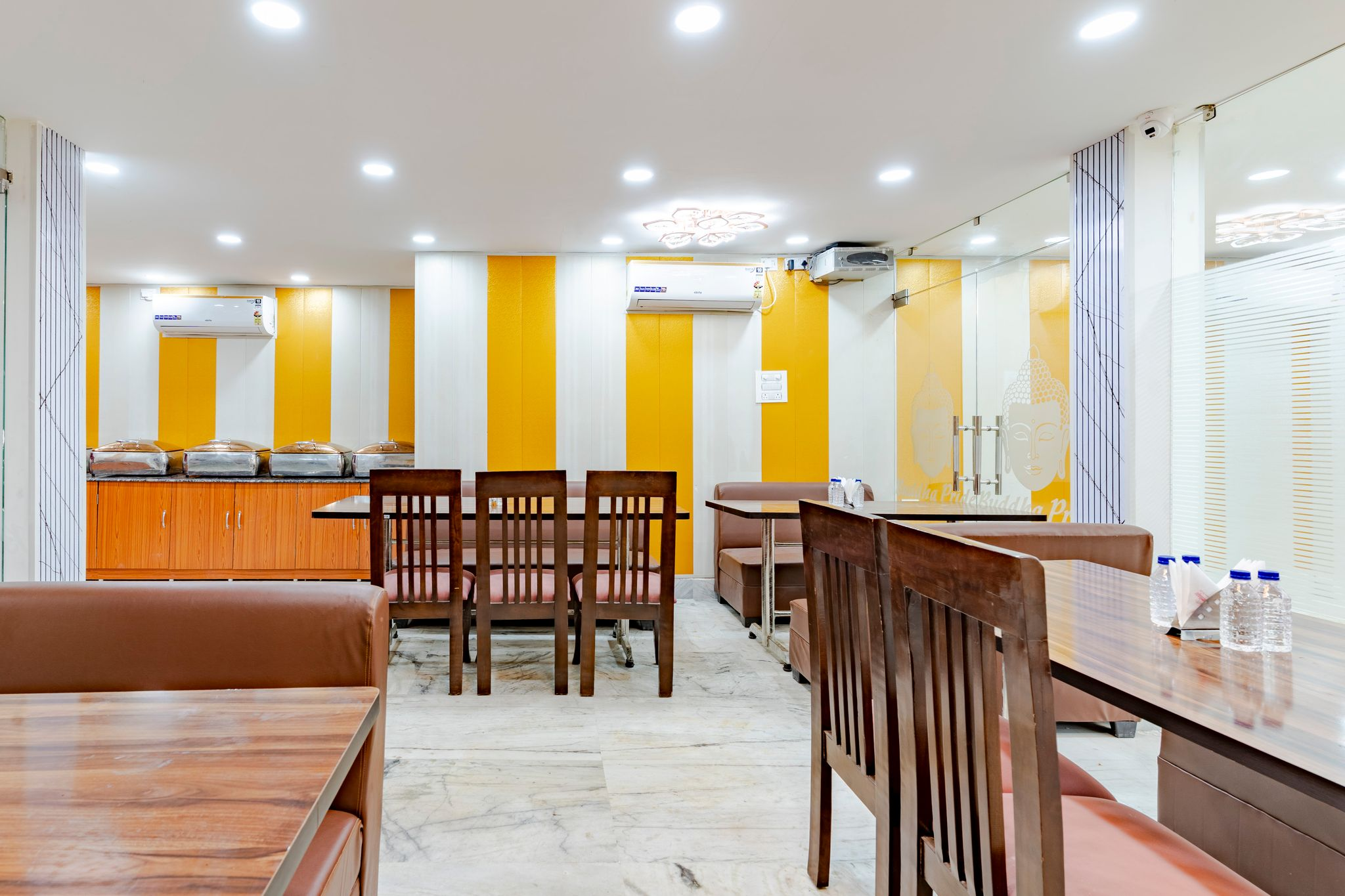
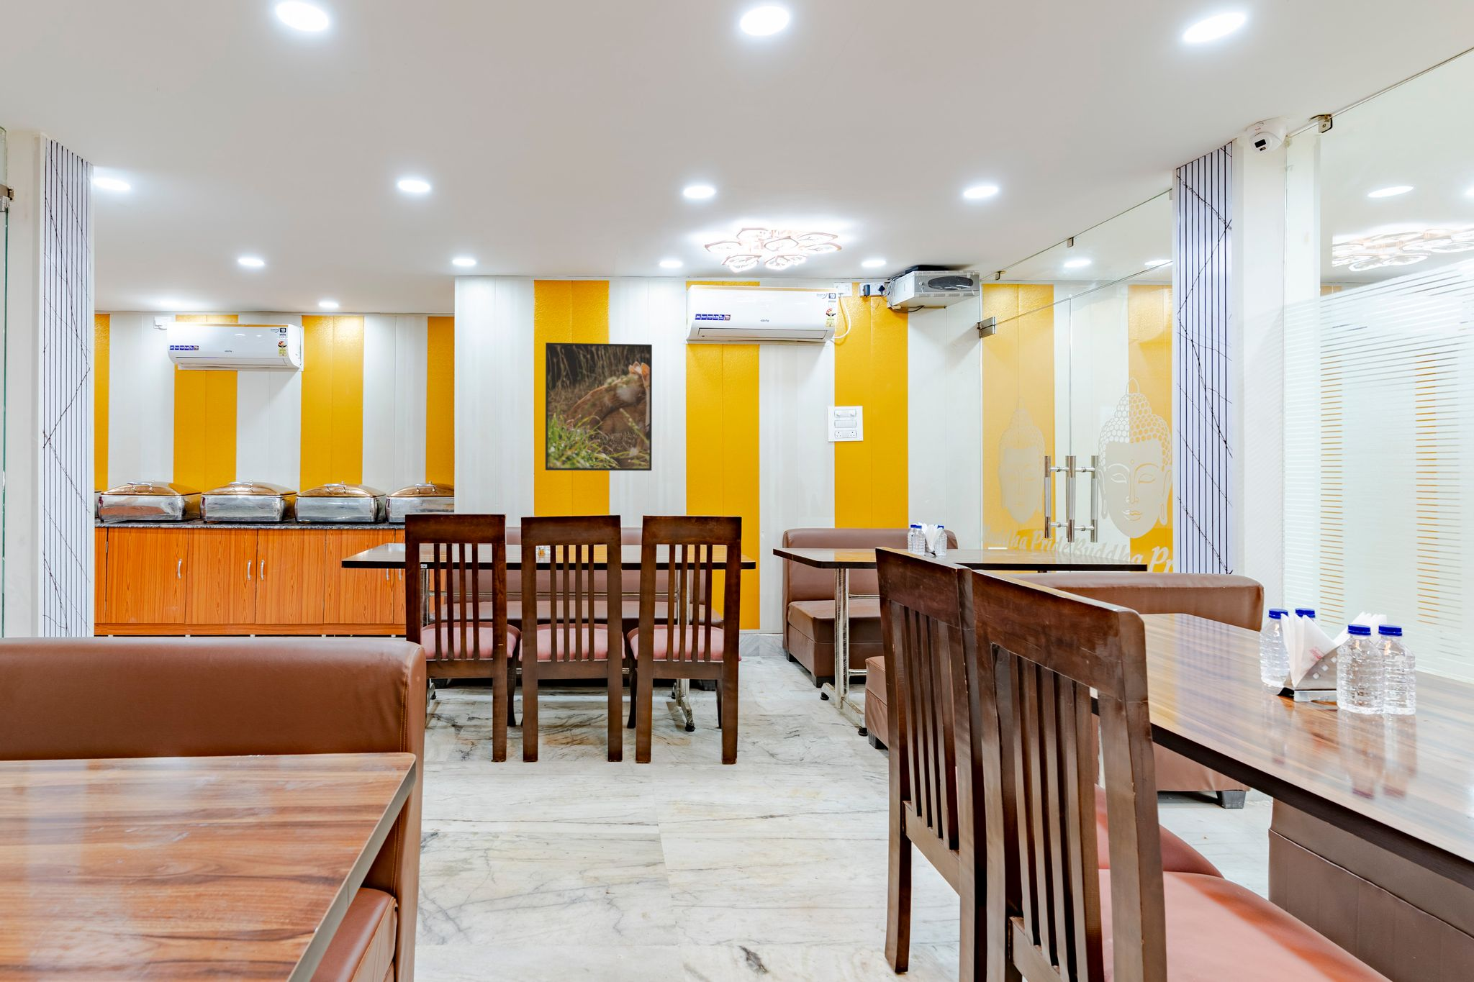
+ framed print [545,342,653,471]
